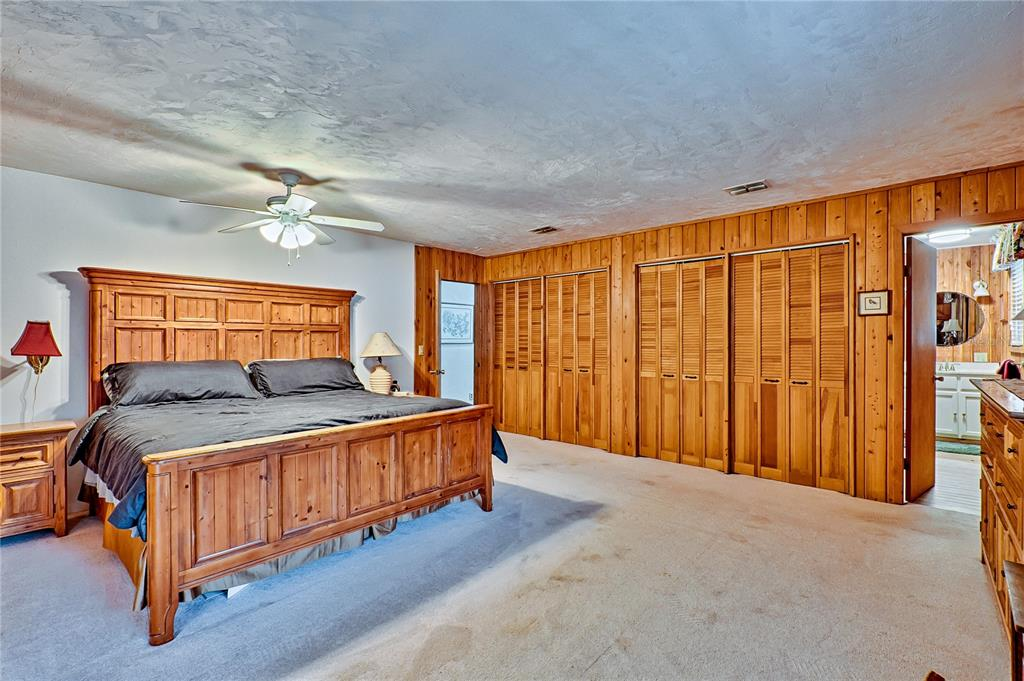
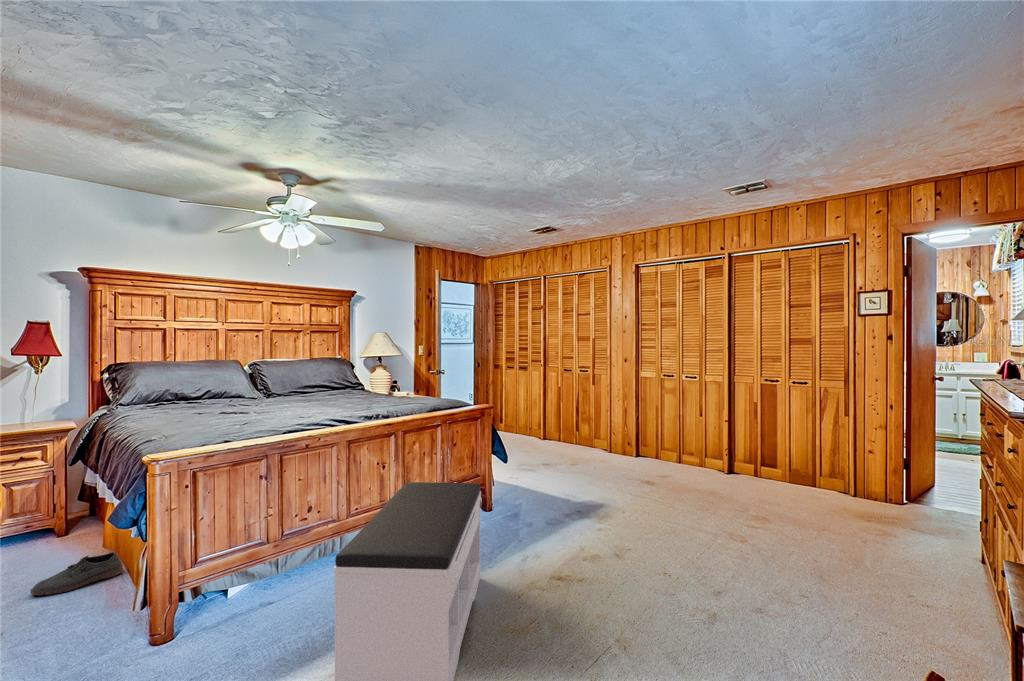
+ bench [333,481,482,681]
+ shoe [30,551,124,596]
